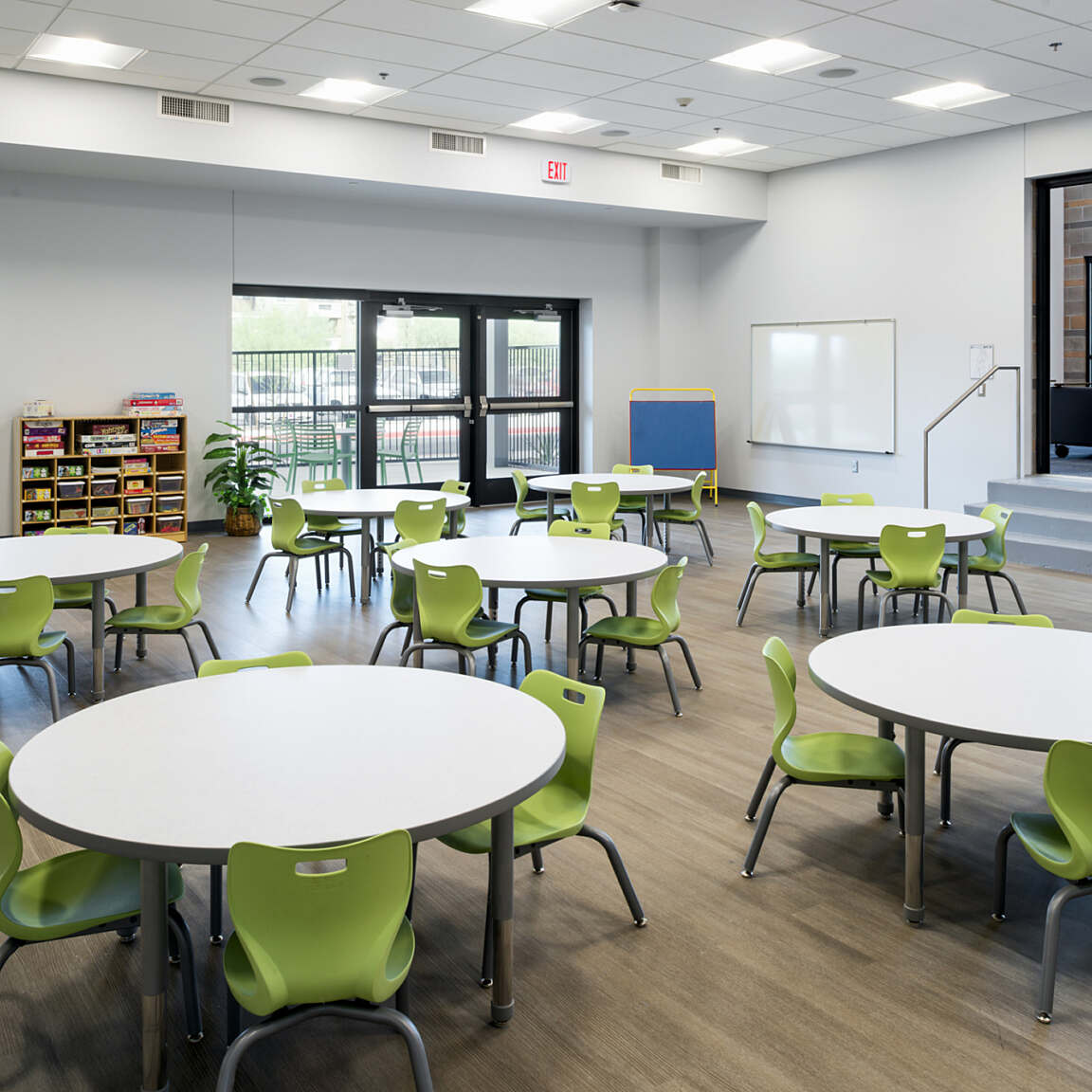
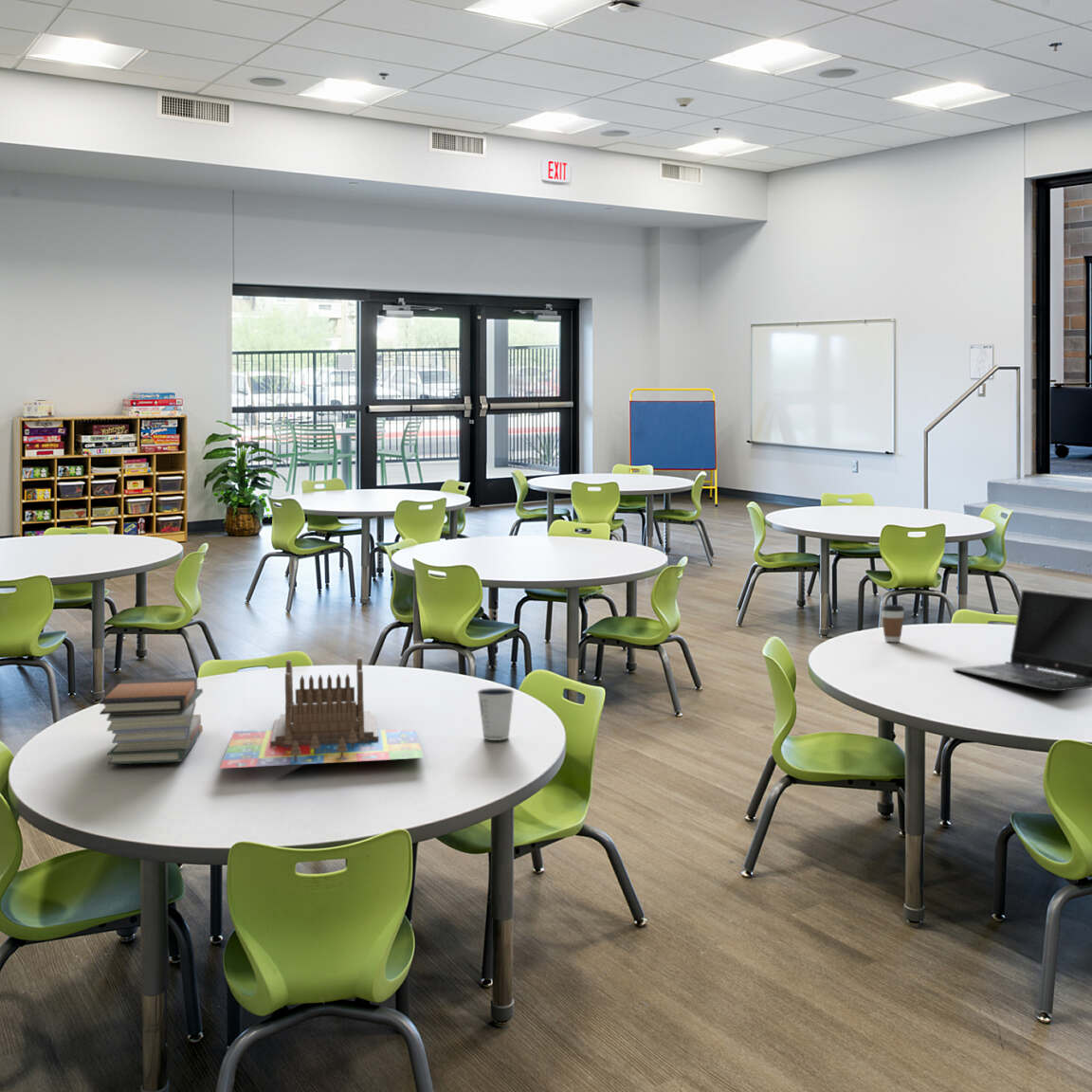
+ book stack [99,677,204,765]
+ laptop computer [952,589,1092,692]
+ board game [219,657,425,770]
+ coffee cup [881,604,905,643]
+ dixie cup [477,687,516,741]
